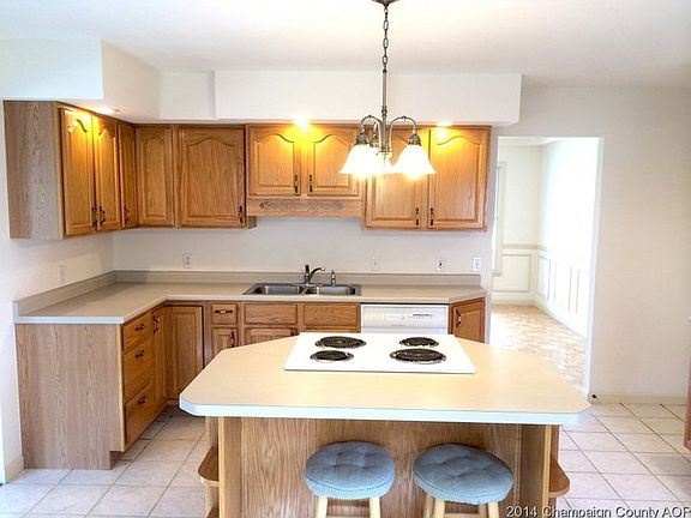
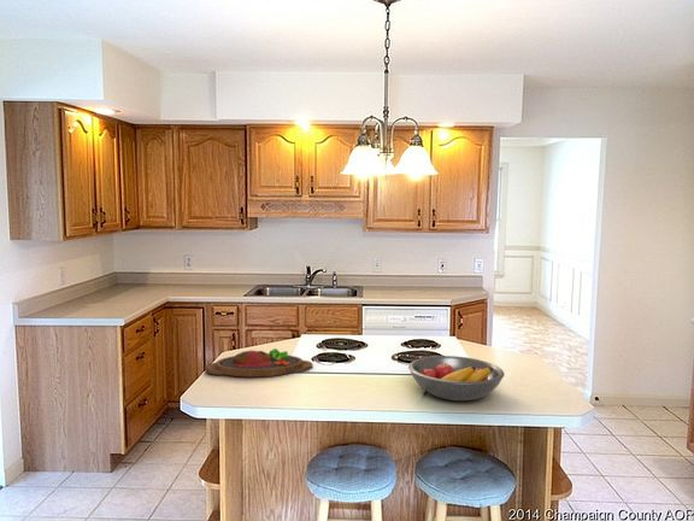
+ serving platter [204,347,313,379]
+ fruit bowl [407,355,506,402]
